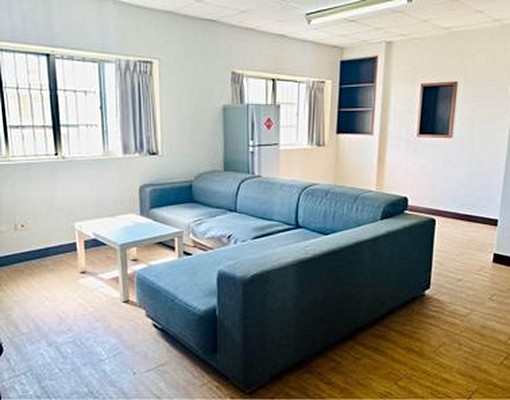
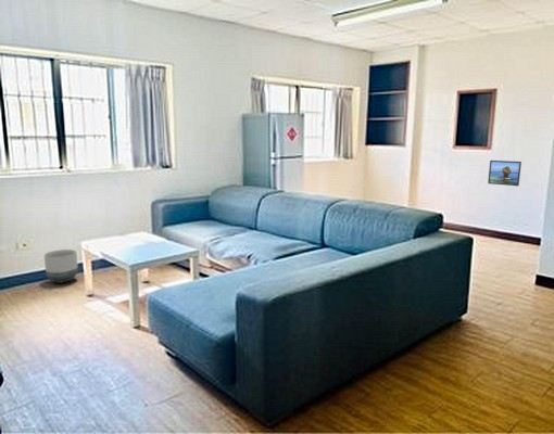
+ planter [43,248,79,284]
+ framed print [487,159,522,187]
